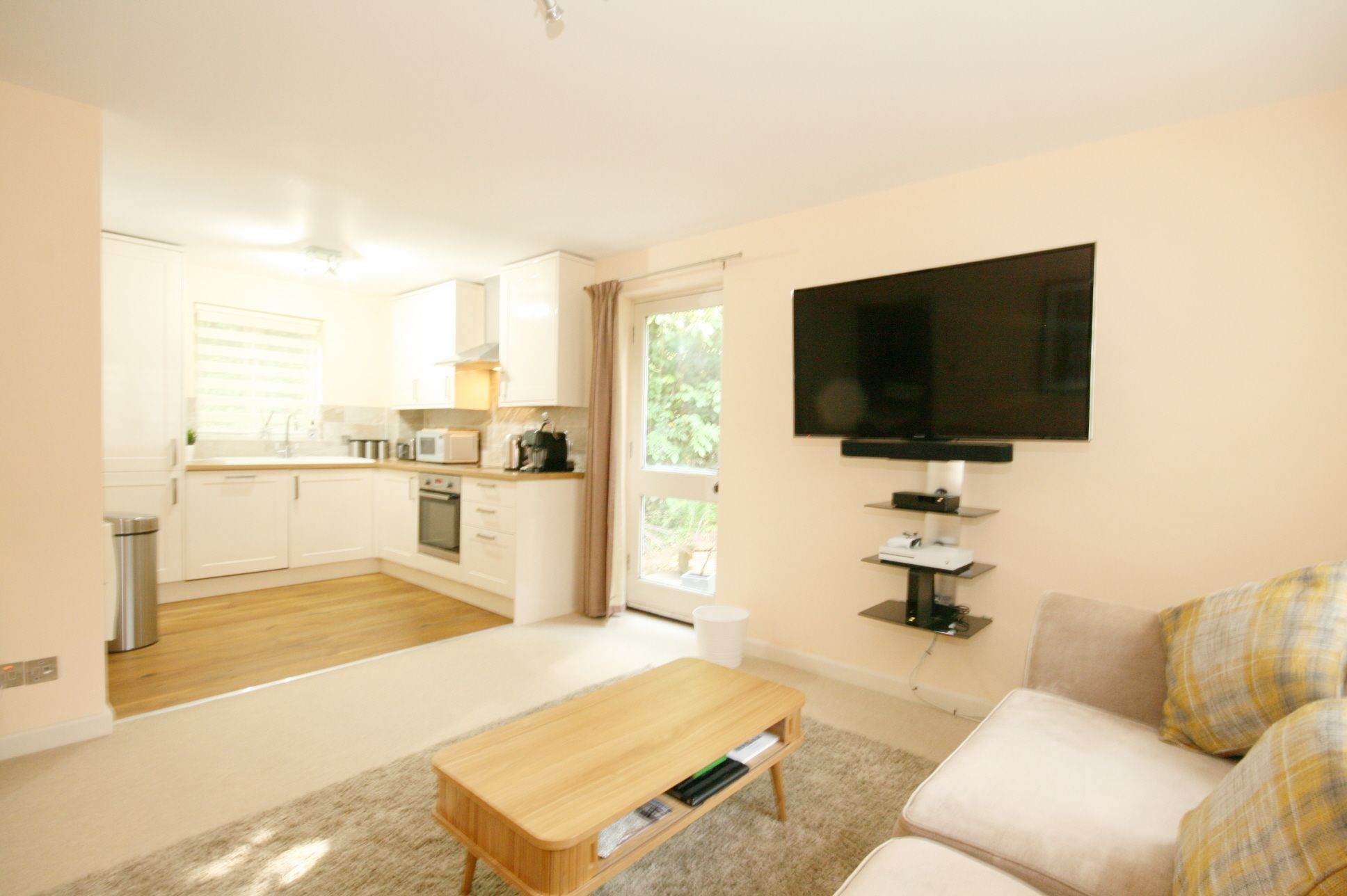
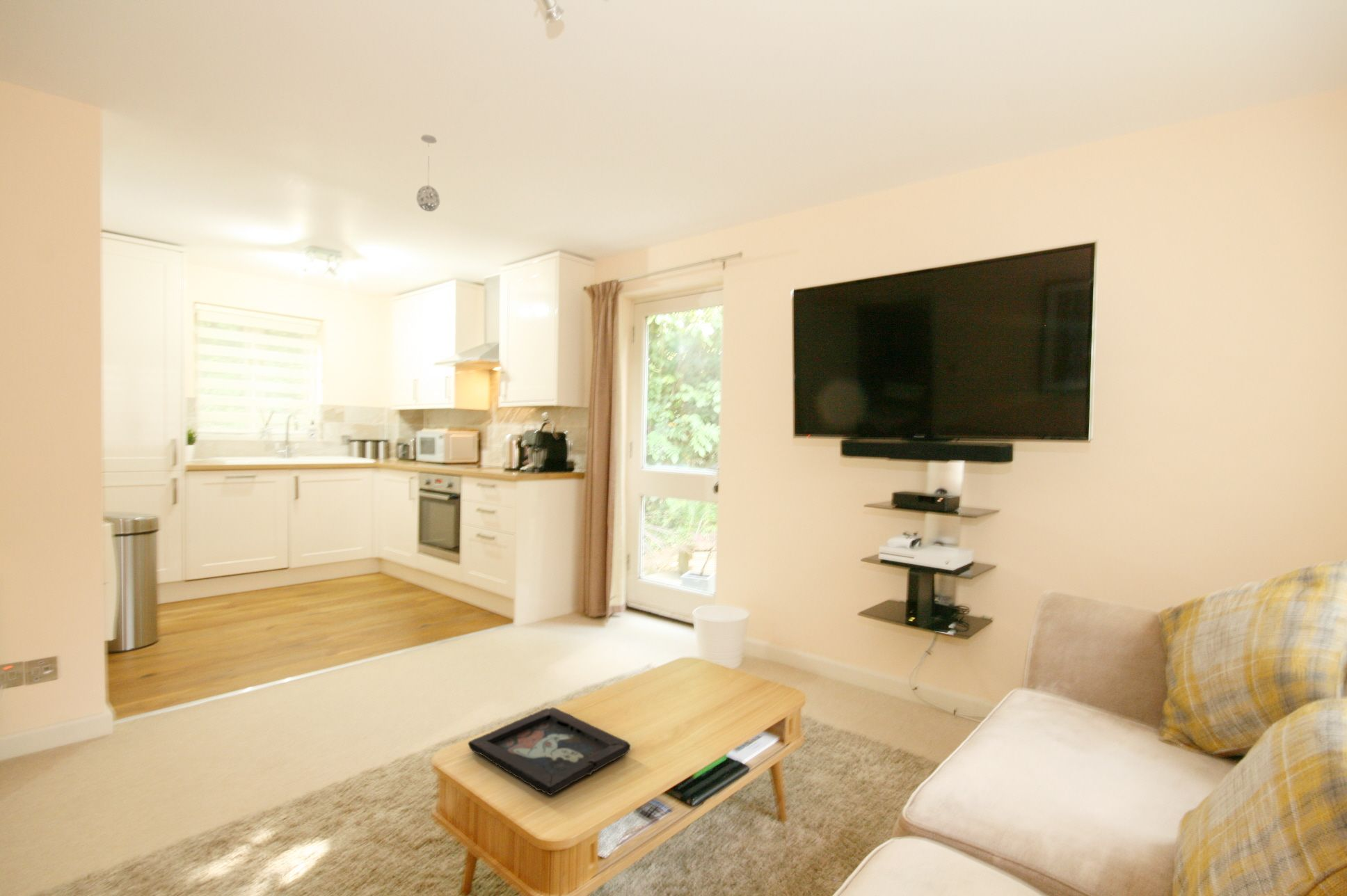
+ decorative tray [468,707,631,796]
+ pendant light [416,134,440,212]
